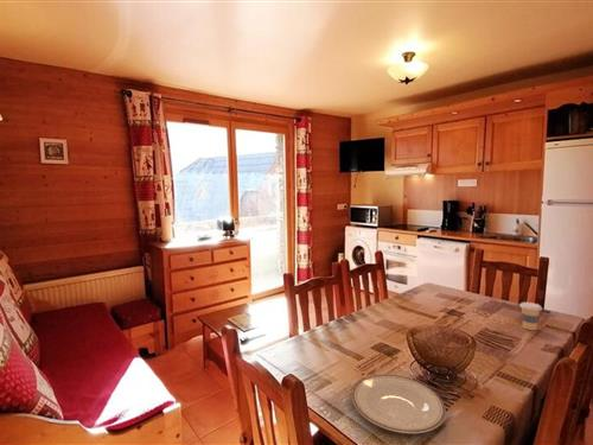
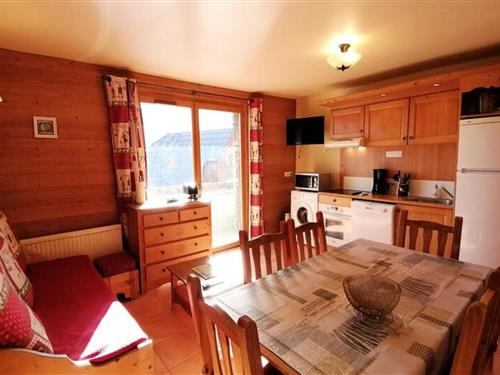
- plate [351,374,447,434]
- coffee cup [518,301,543,331]
